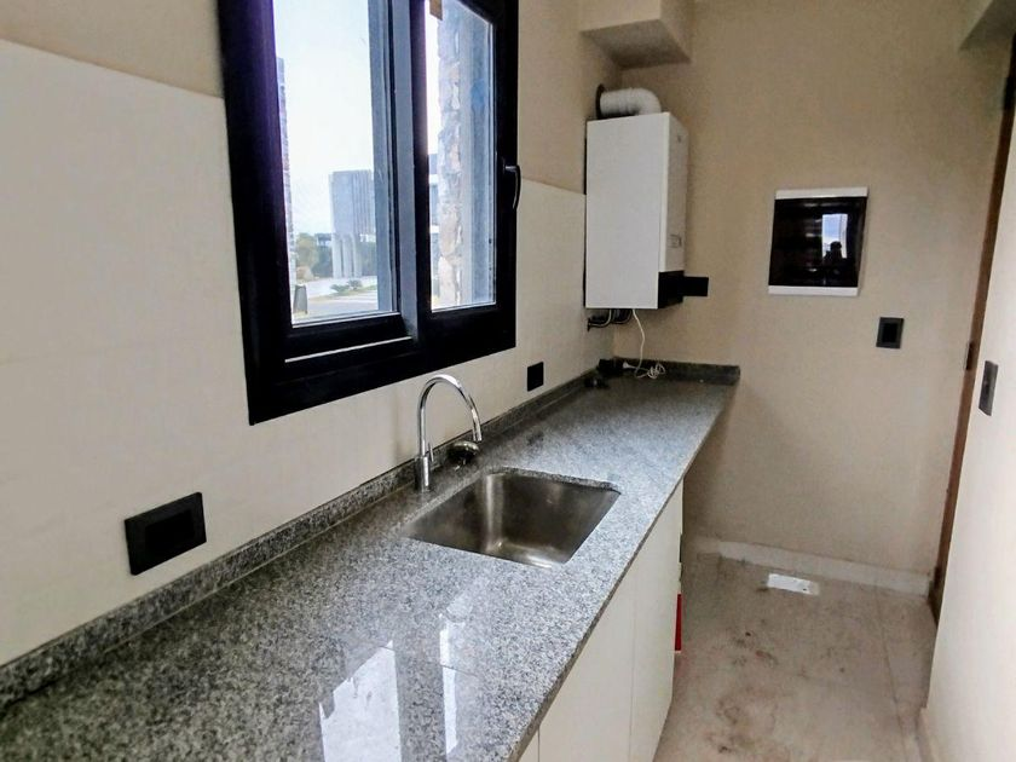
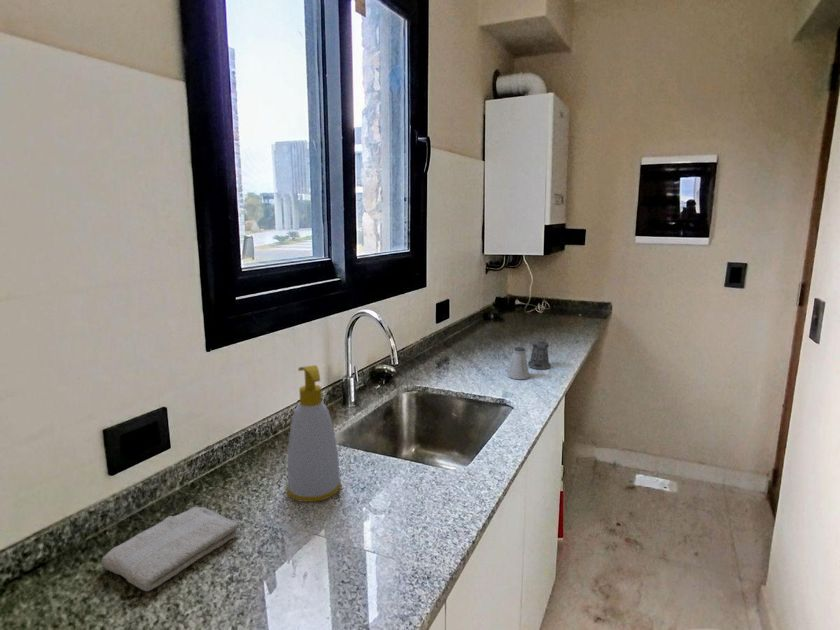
+ pepper shaker [527,338,552,370]
+ washcloth [100,506,240,592]
+ soap bottle [285,364,343,503]
+ saltshaker [507,346,530,380]
